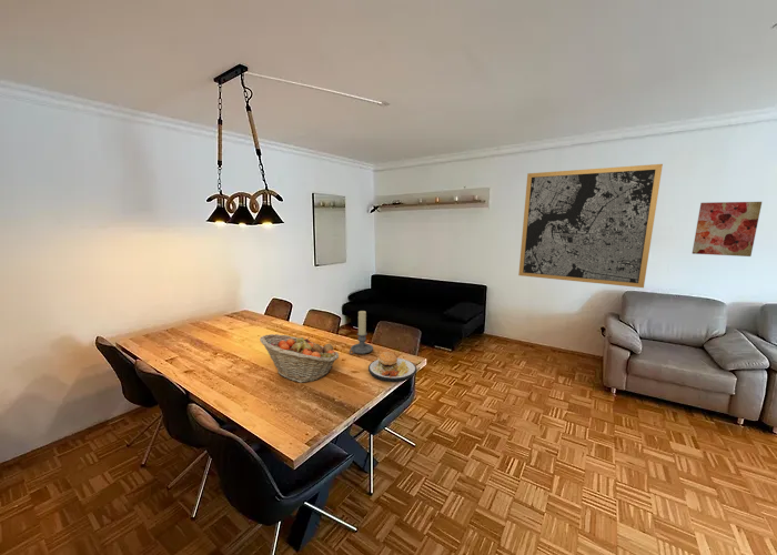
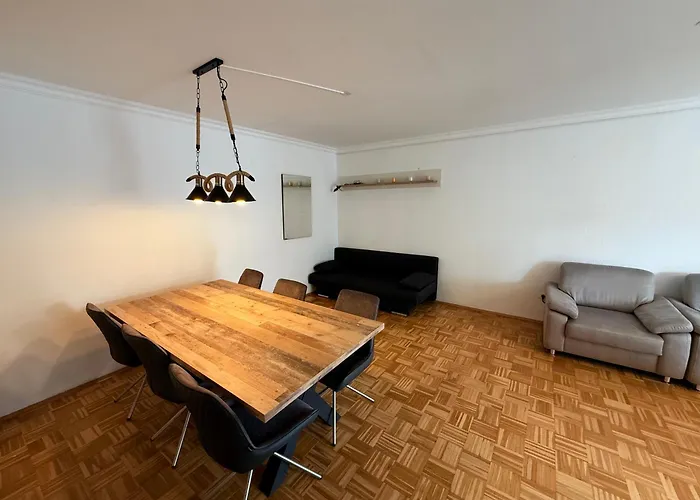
- plate [367,351,417,383]
- wall art [517,163,664,289]
- candle holder [349,310,374,355]
- fruit basket [259,333,340,384]
- wall art [692,201,763,258]
